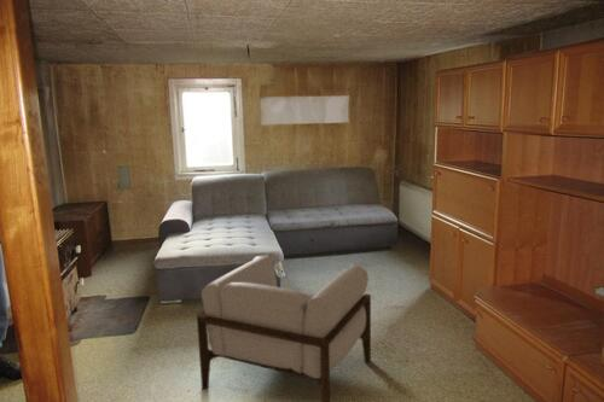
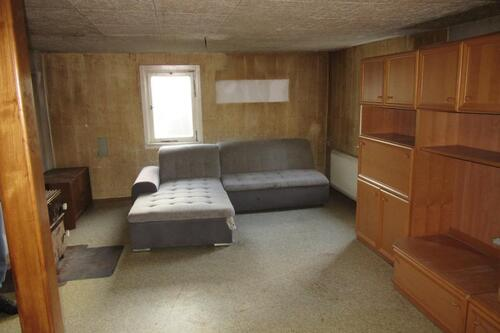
- armchair [196,255,372,402]
